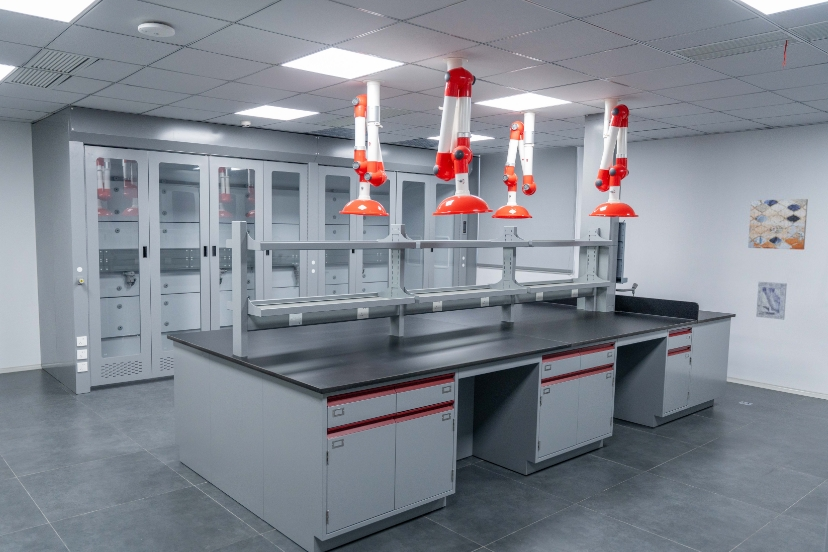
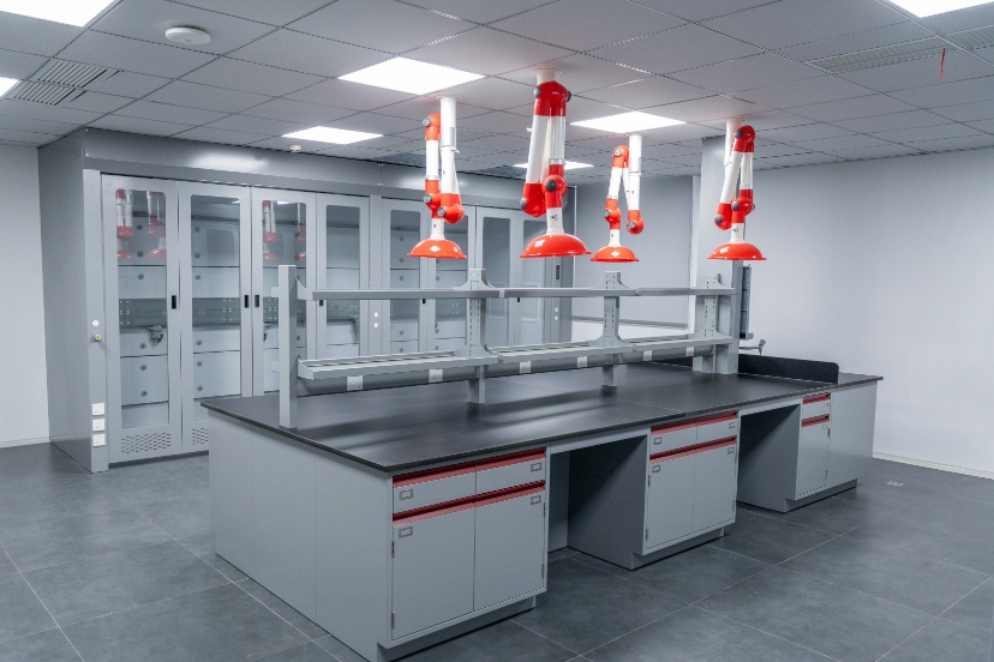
- wall art [747,198,809,251]
- wall art [755,281,788,321]
